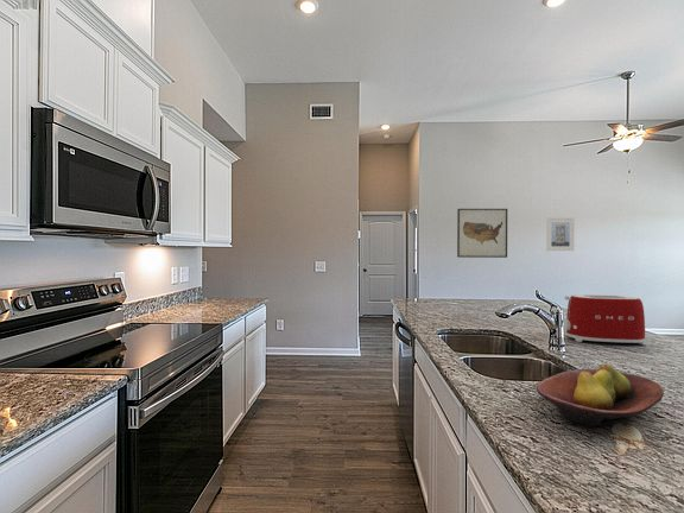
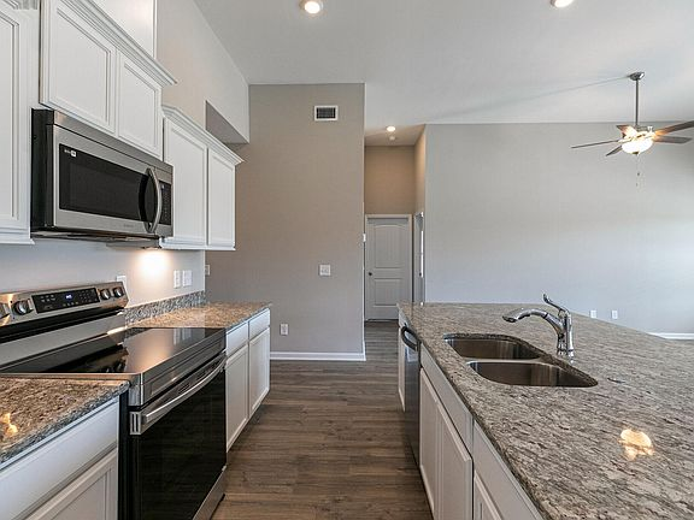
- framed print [545,217,576,252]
- toaster [563,293,646,346]
- wall art [456,208,508,259]
- fruit bowl [536,362,665,428]
